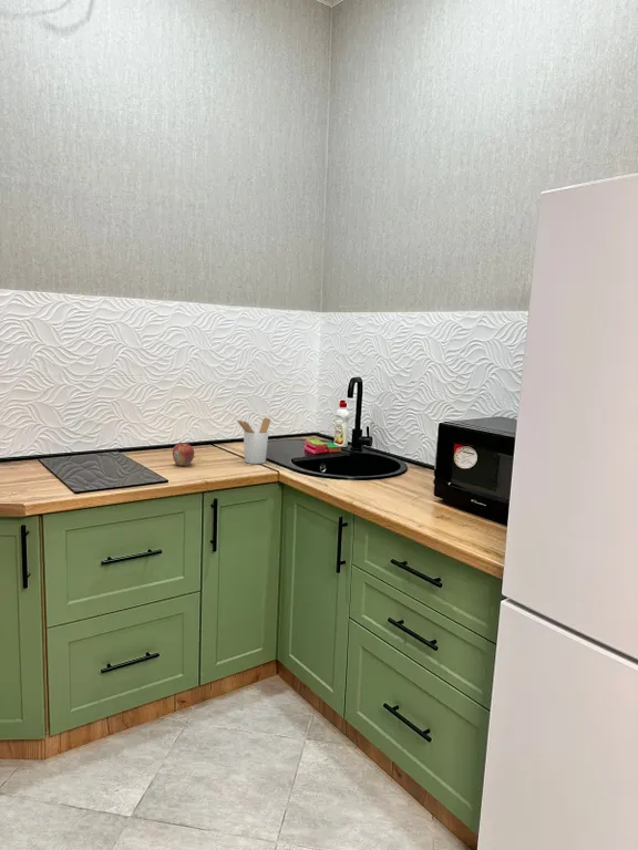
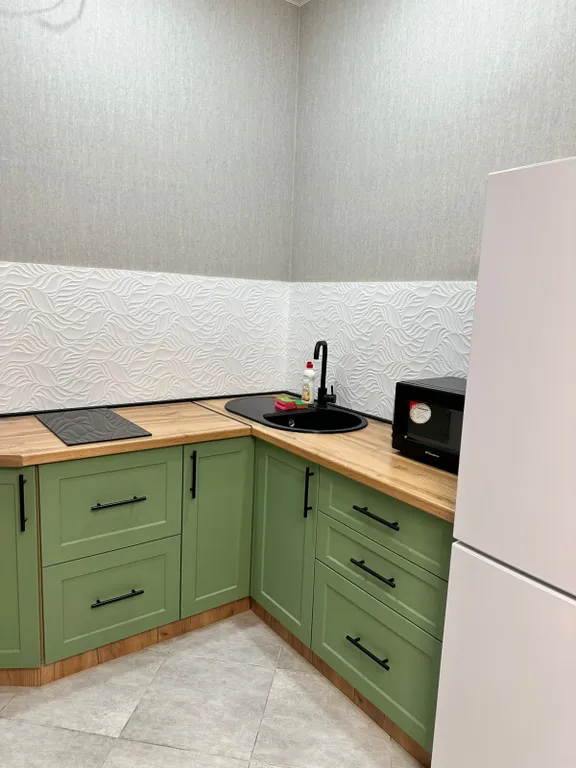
- utensil holder [235,417,271,465]
- fruit [172,440,195,467]
